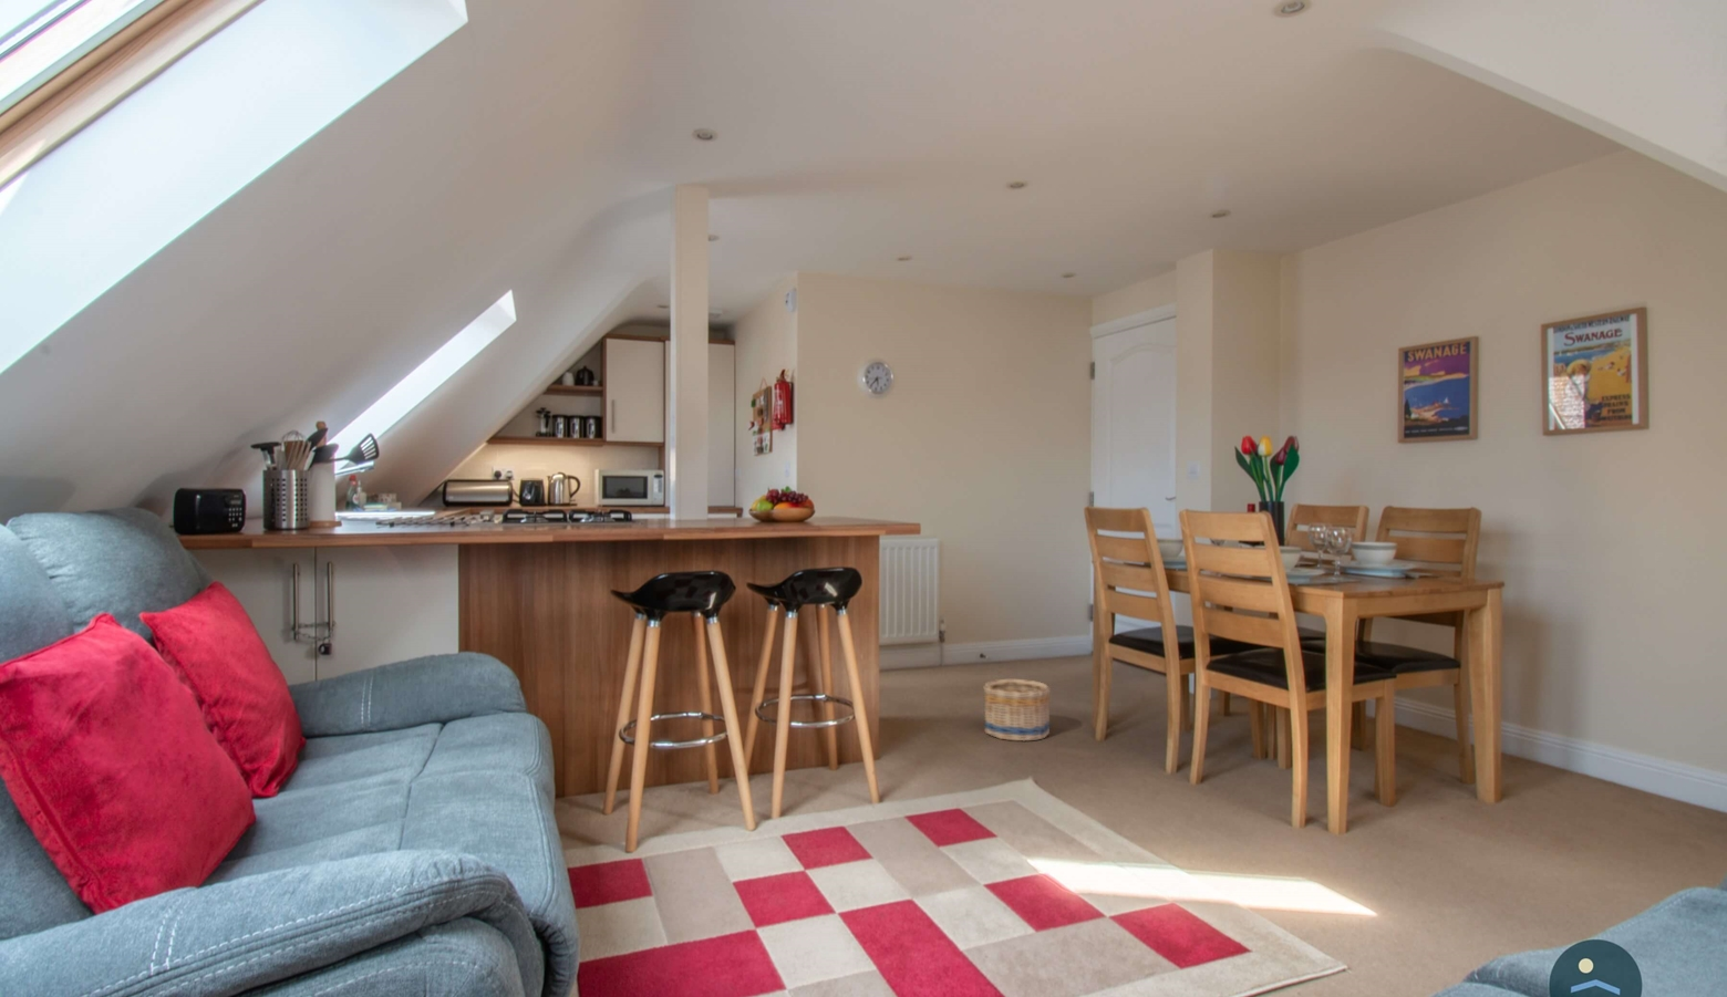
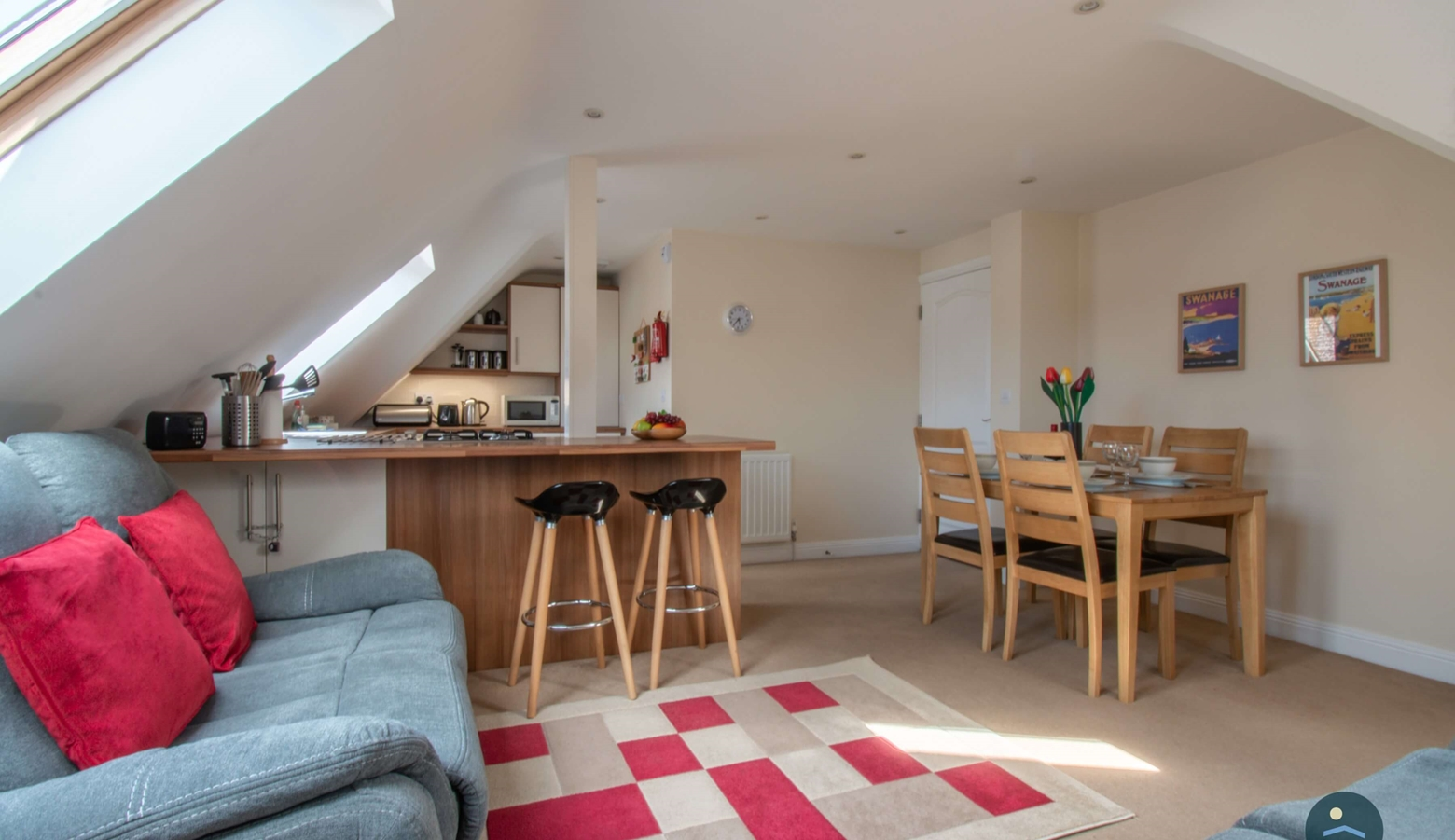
- basket [983,678,1052,743]
